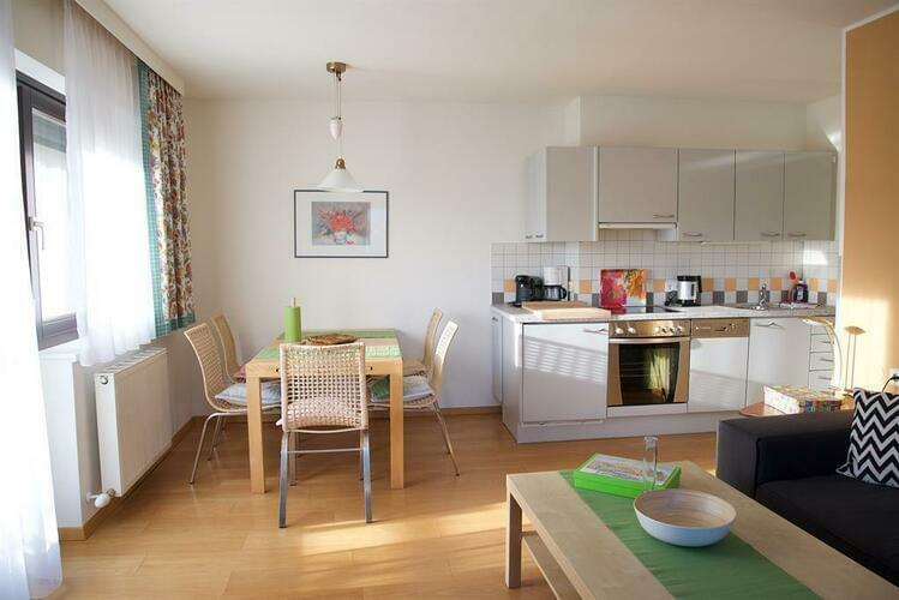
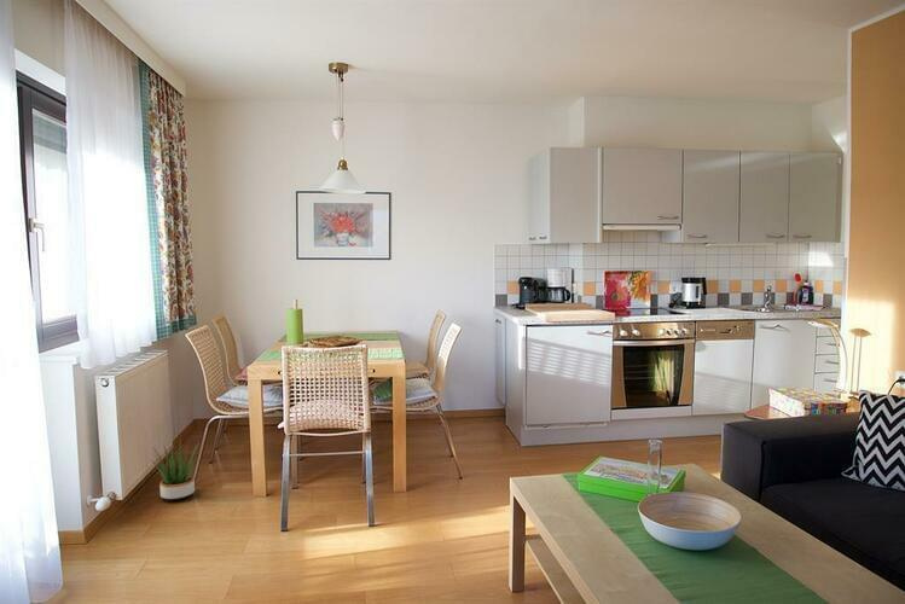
+ potted plant [150,437,201,501]
